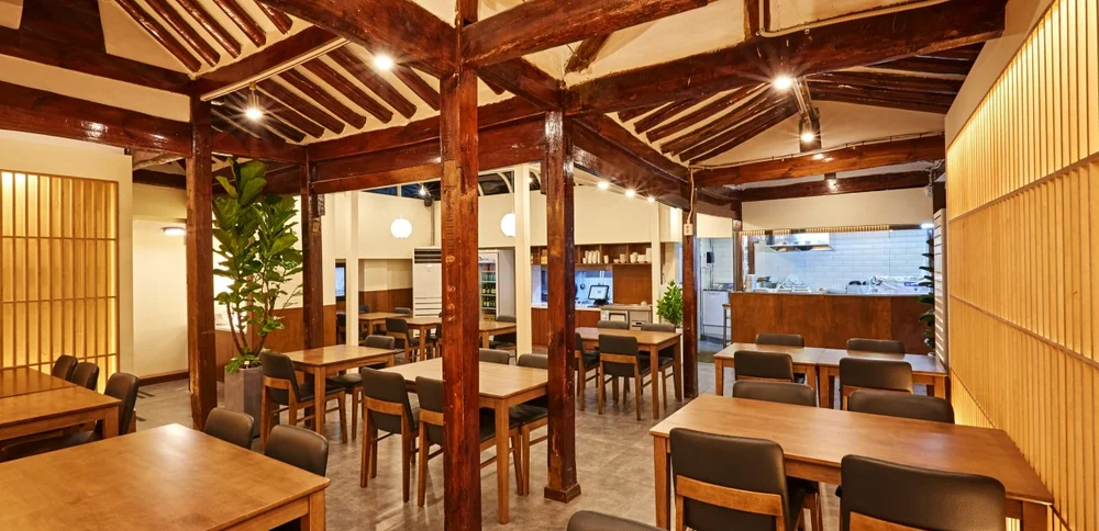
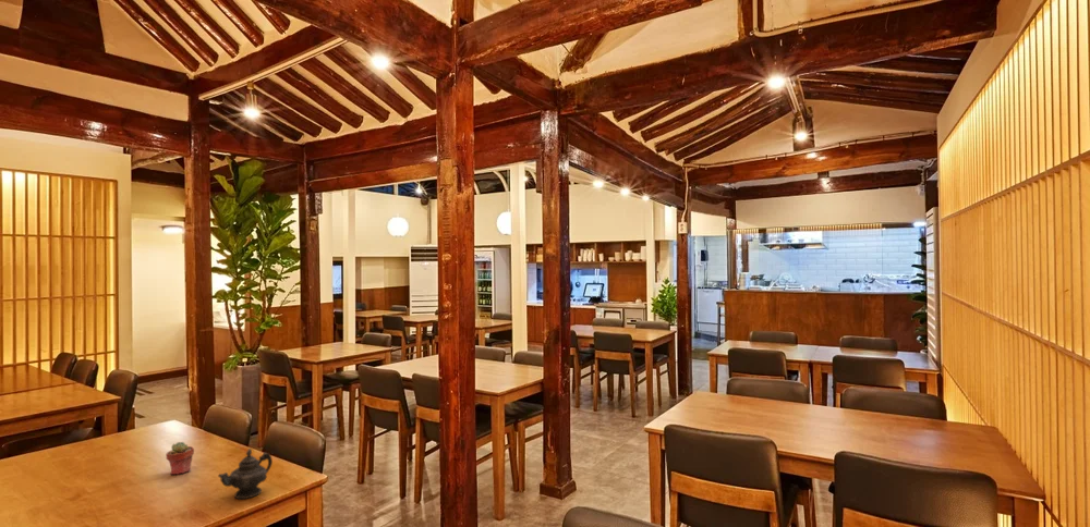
+ teapot [217,448,274,500]
+ potted succulent [165,441,195,476]
